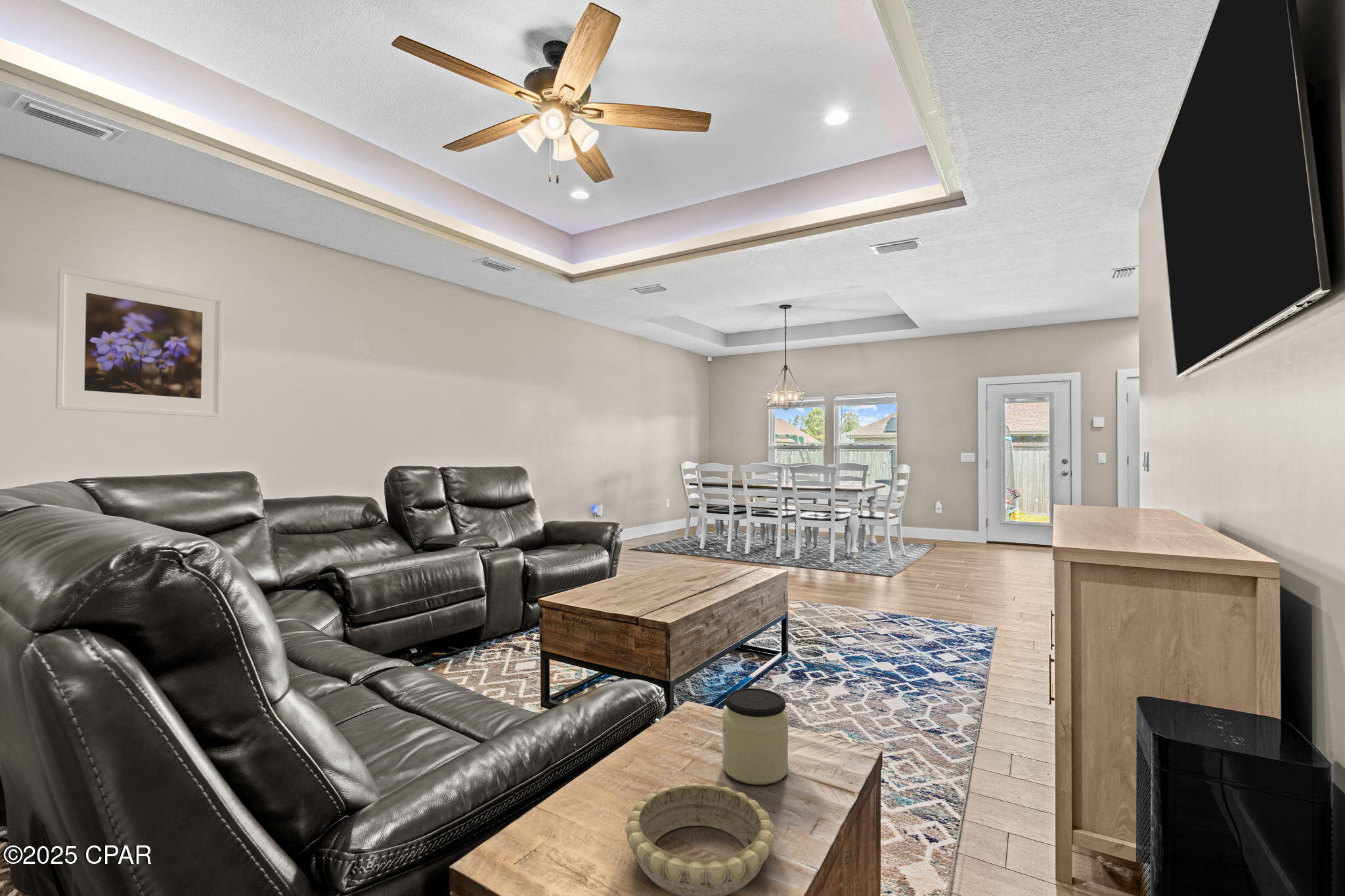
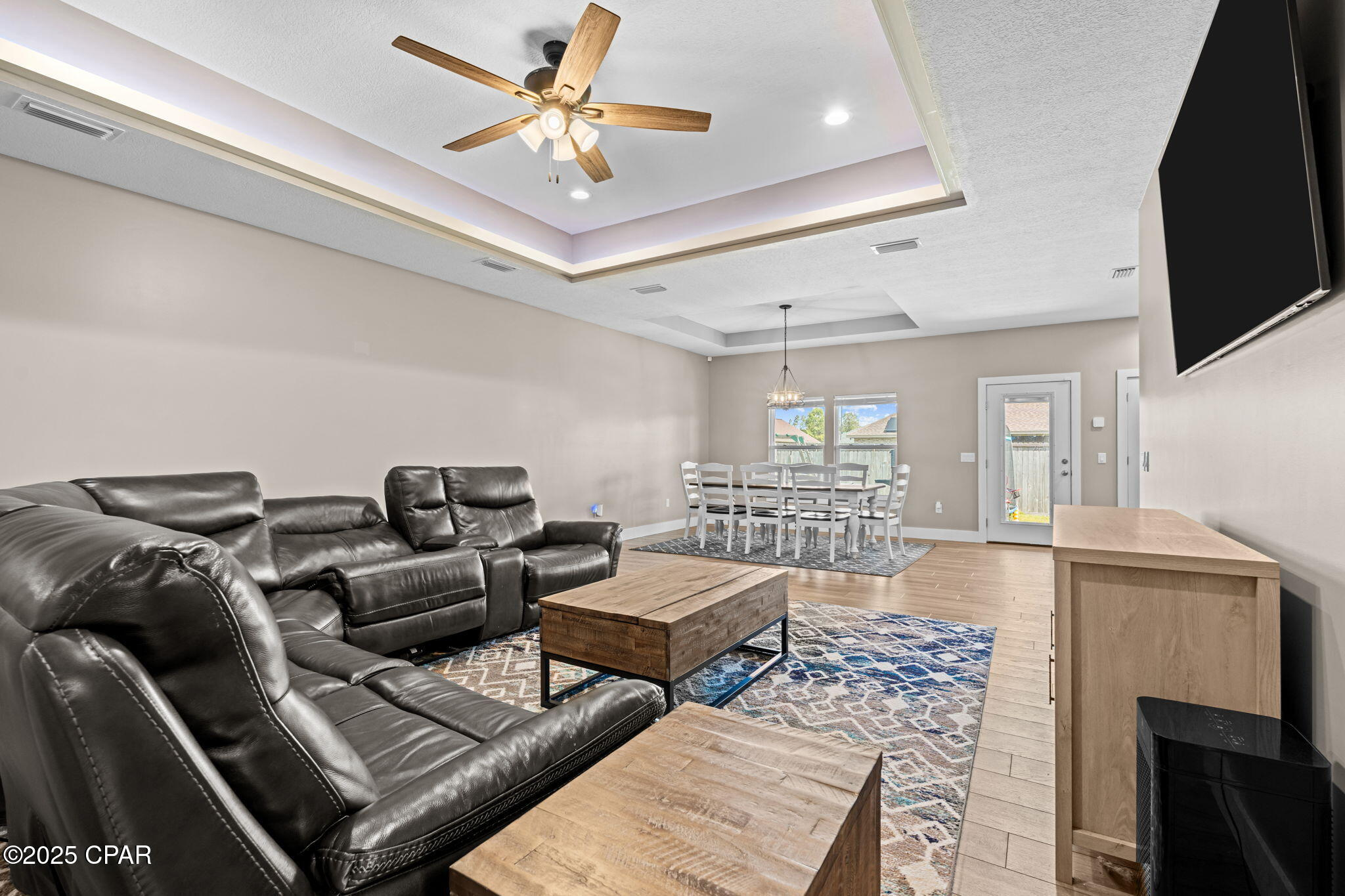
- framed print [55,267,224,418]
- jar [722,688,789,785]
- decorative bowl [625,782,775,896]
